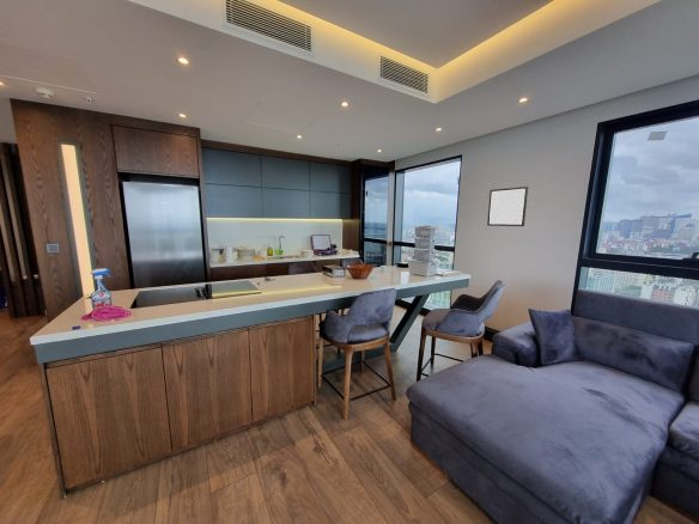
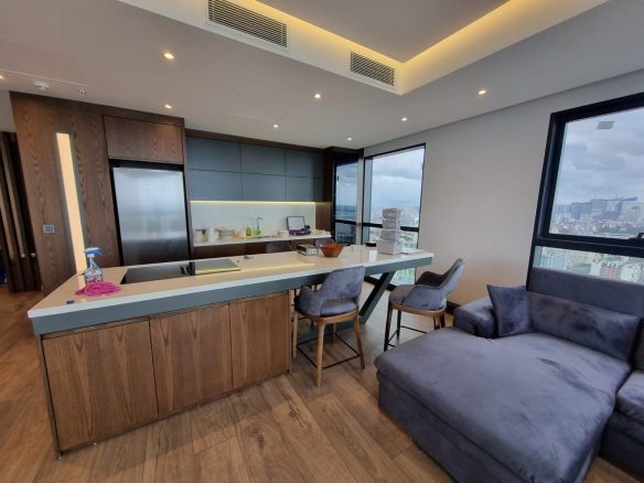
- wall art [486,185,529,227]
